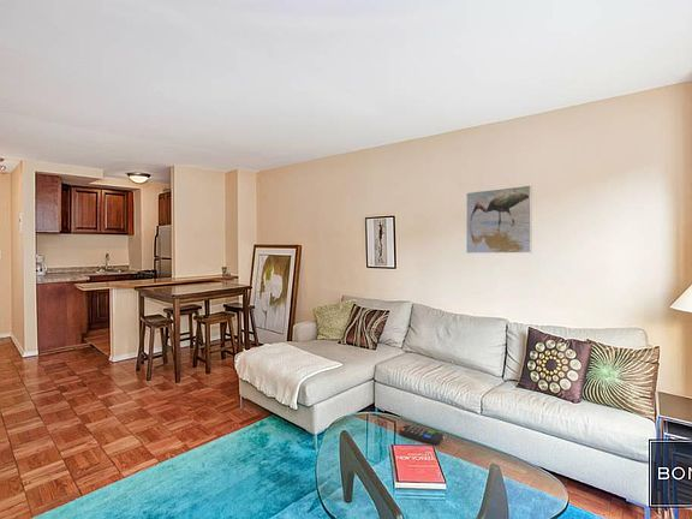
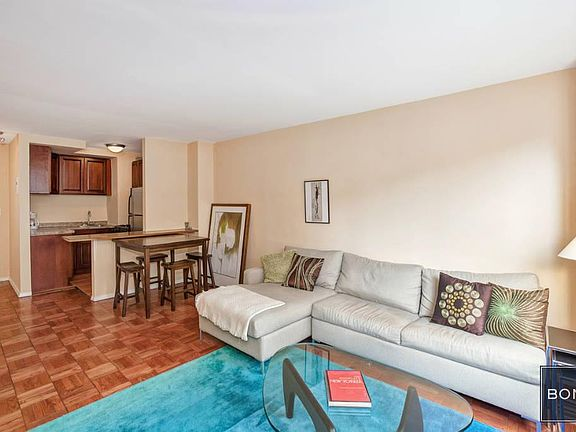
- remote control [399,424,445,446]
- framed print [465,184,533,255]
